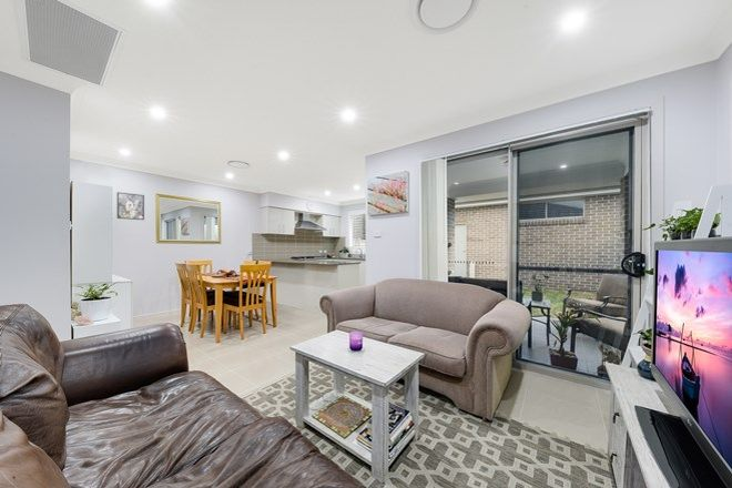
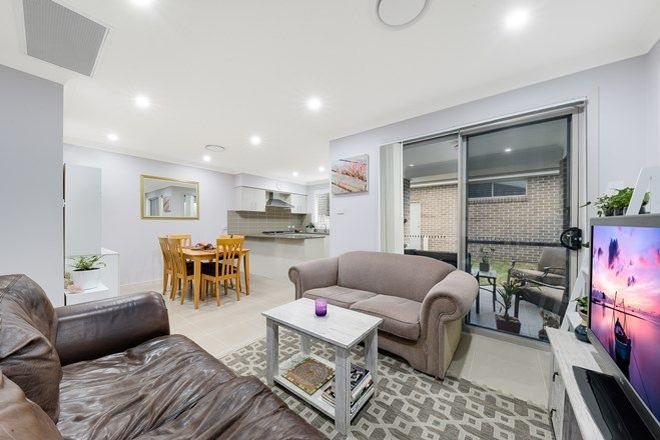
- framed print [116,191,145,221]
